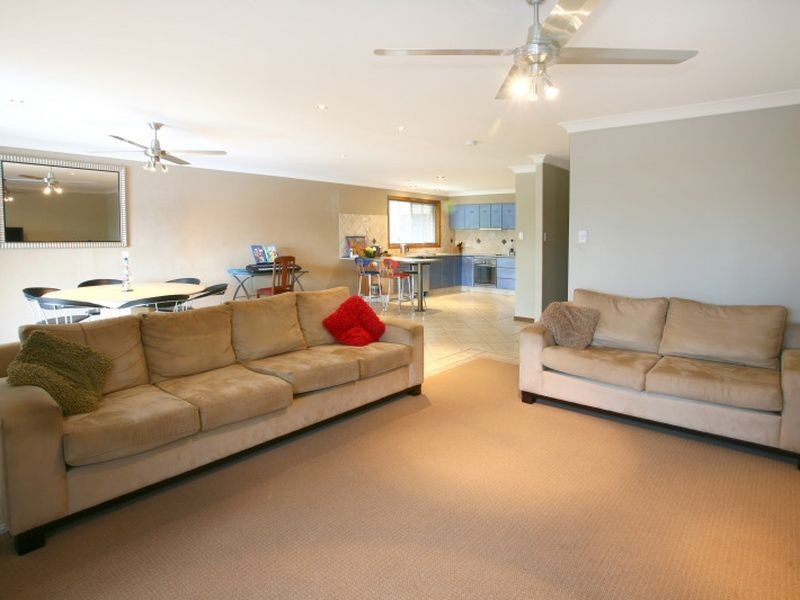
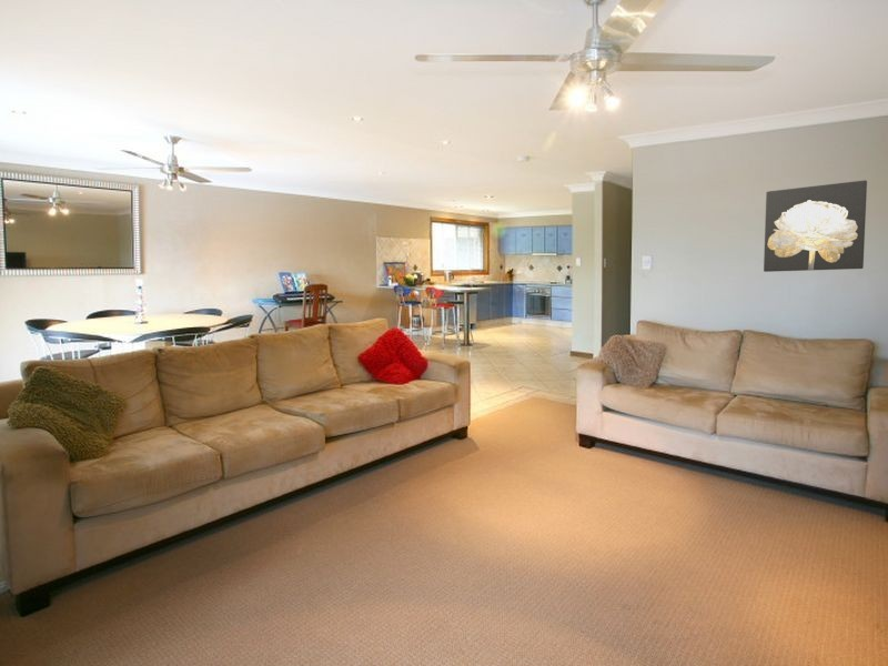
+ wall art [763,180,868,273]
